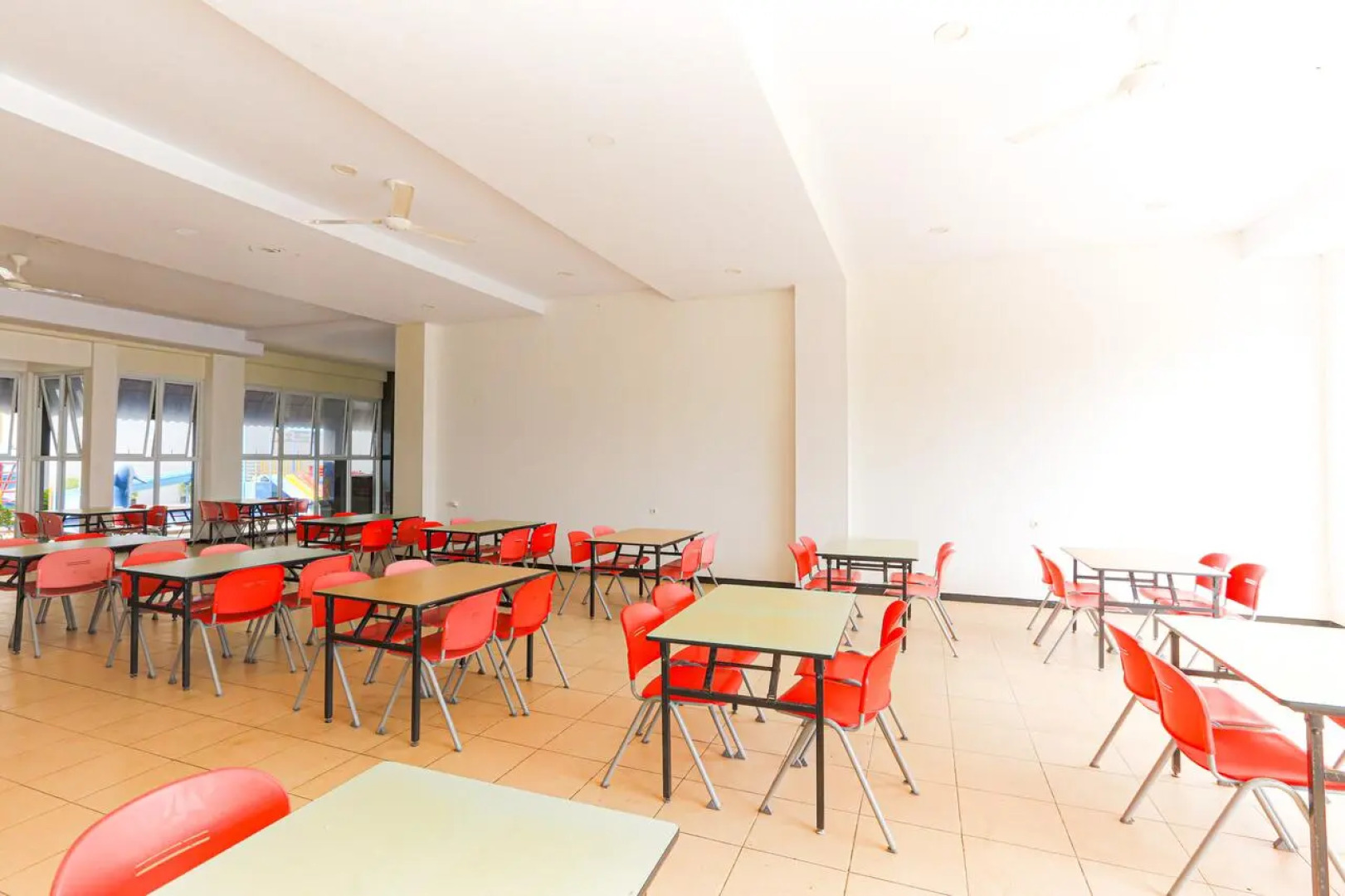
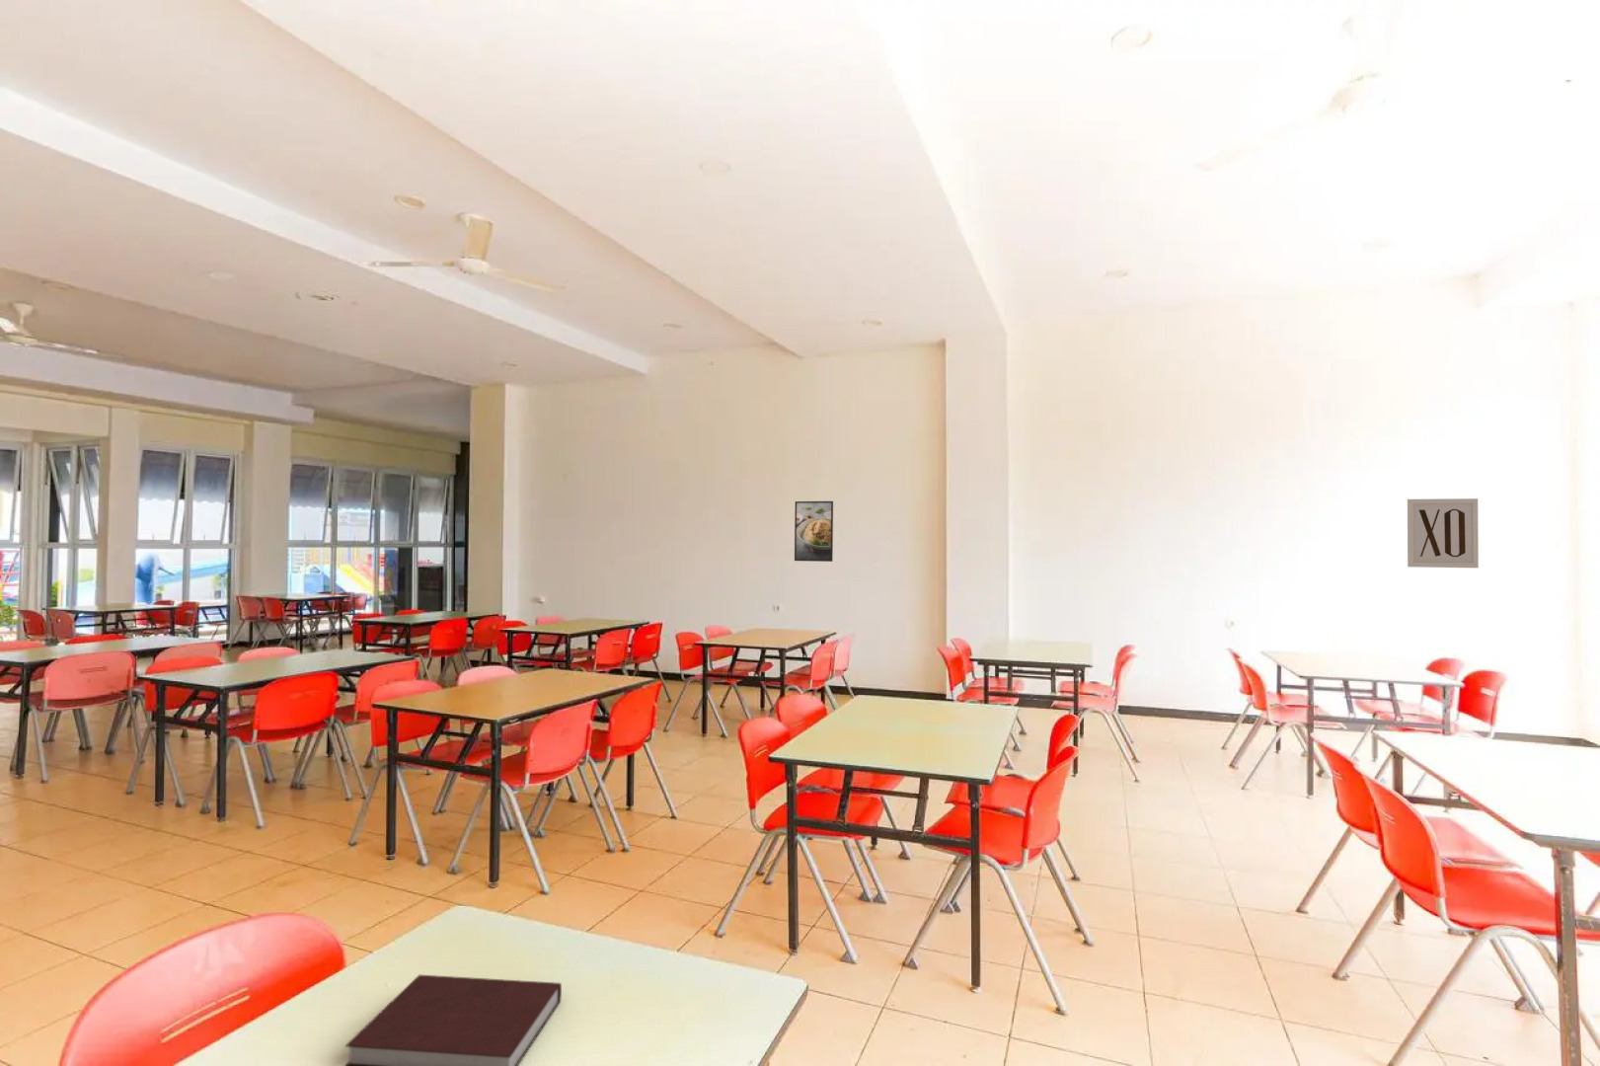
+ wall art [1406,497,1480,569]
+ notebook [344,974,563,1066]
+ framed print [793,501,834,563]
